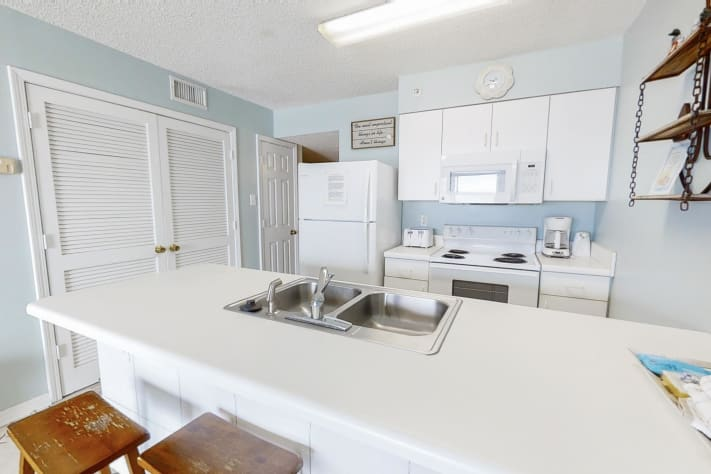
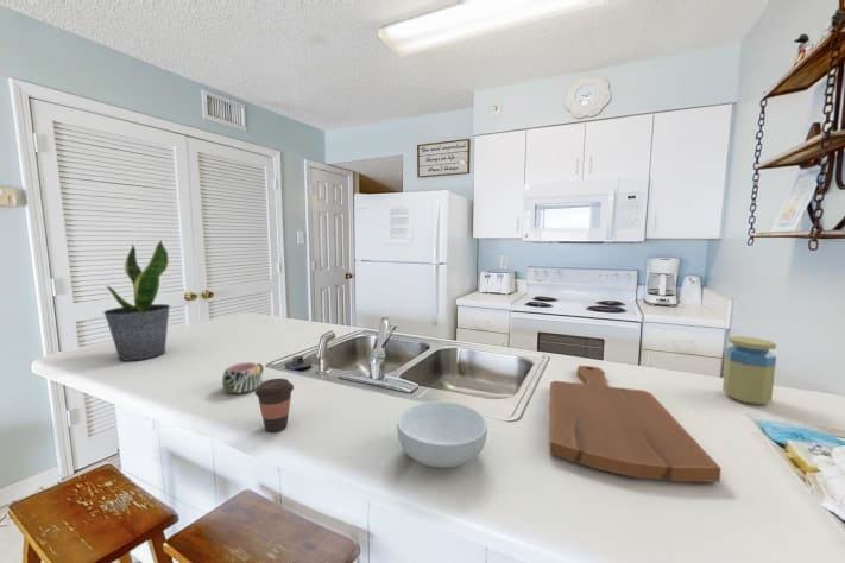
+ mug [221,361,265,394]
+ potted plant [102,239,171,362]
+ jar [721,335,777,406]
+ cereal bowl [396,400,488,469]
+ cutting board [548,365,723,483]
+ coffee cup [254,378,295,434]
